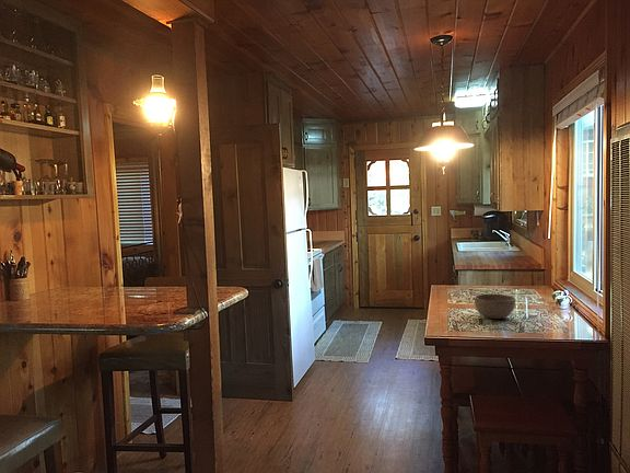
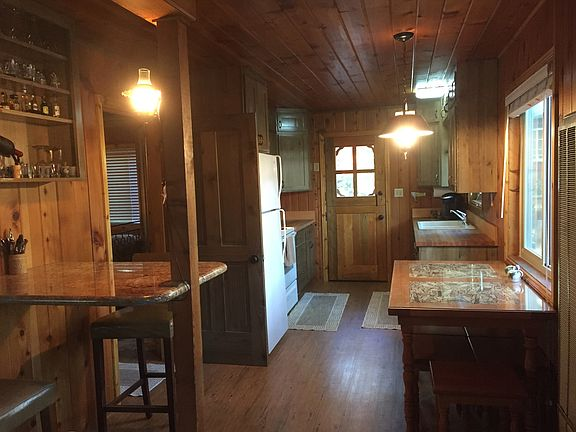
- bowl [474,292,516,320]
